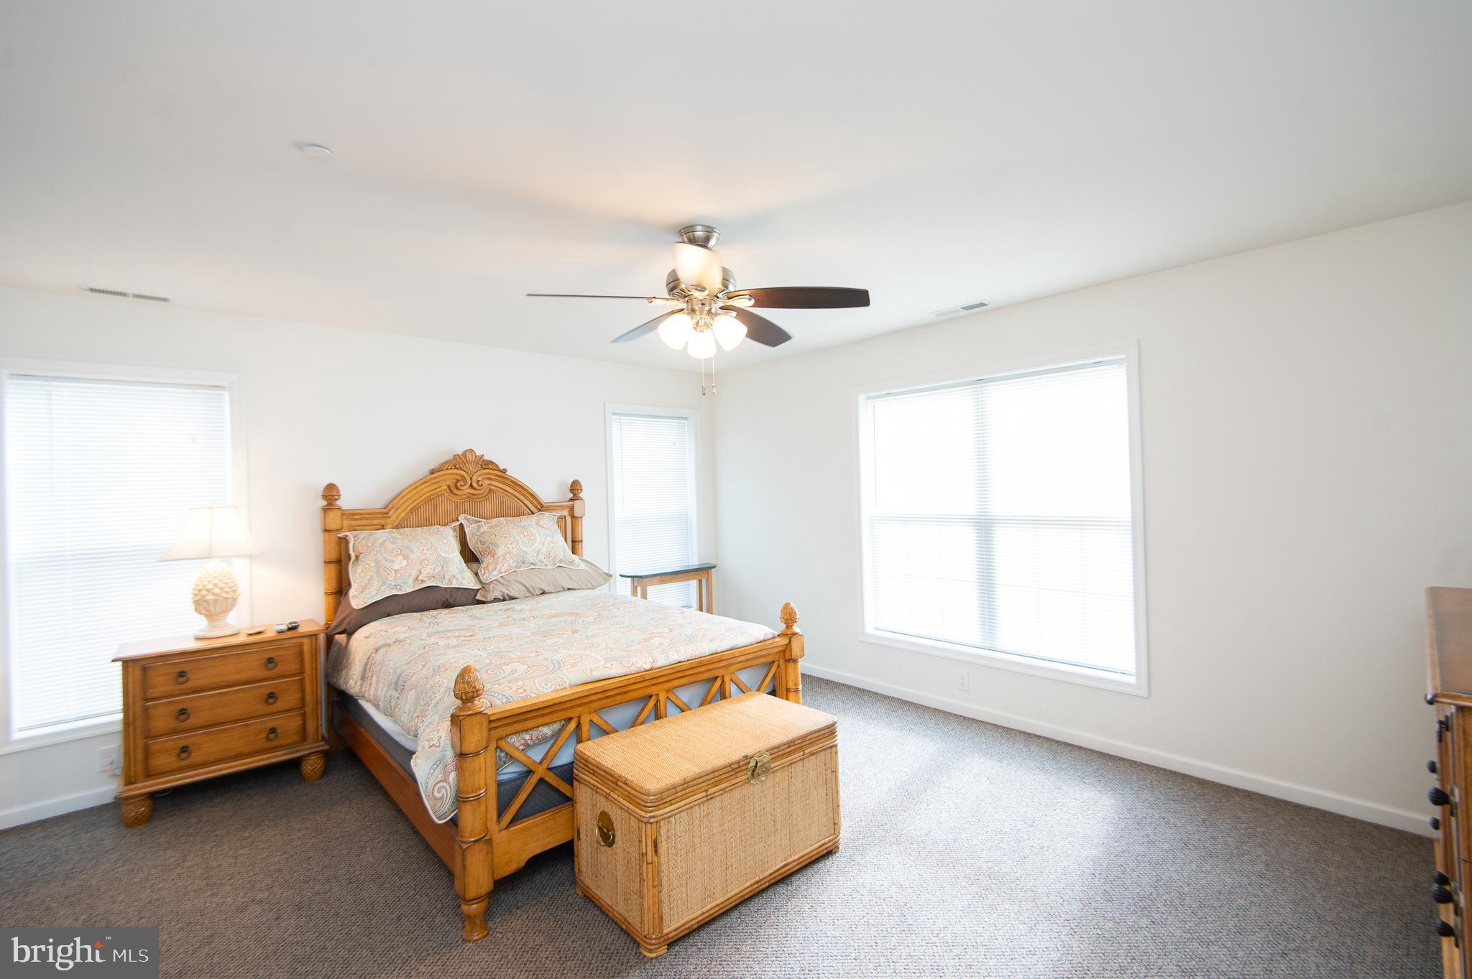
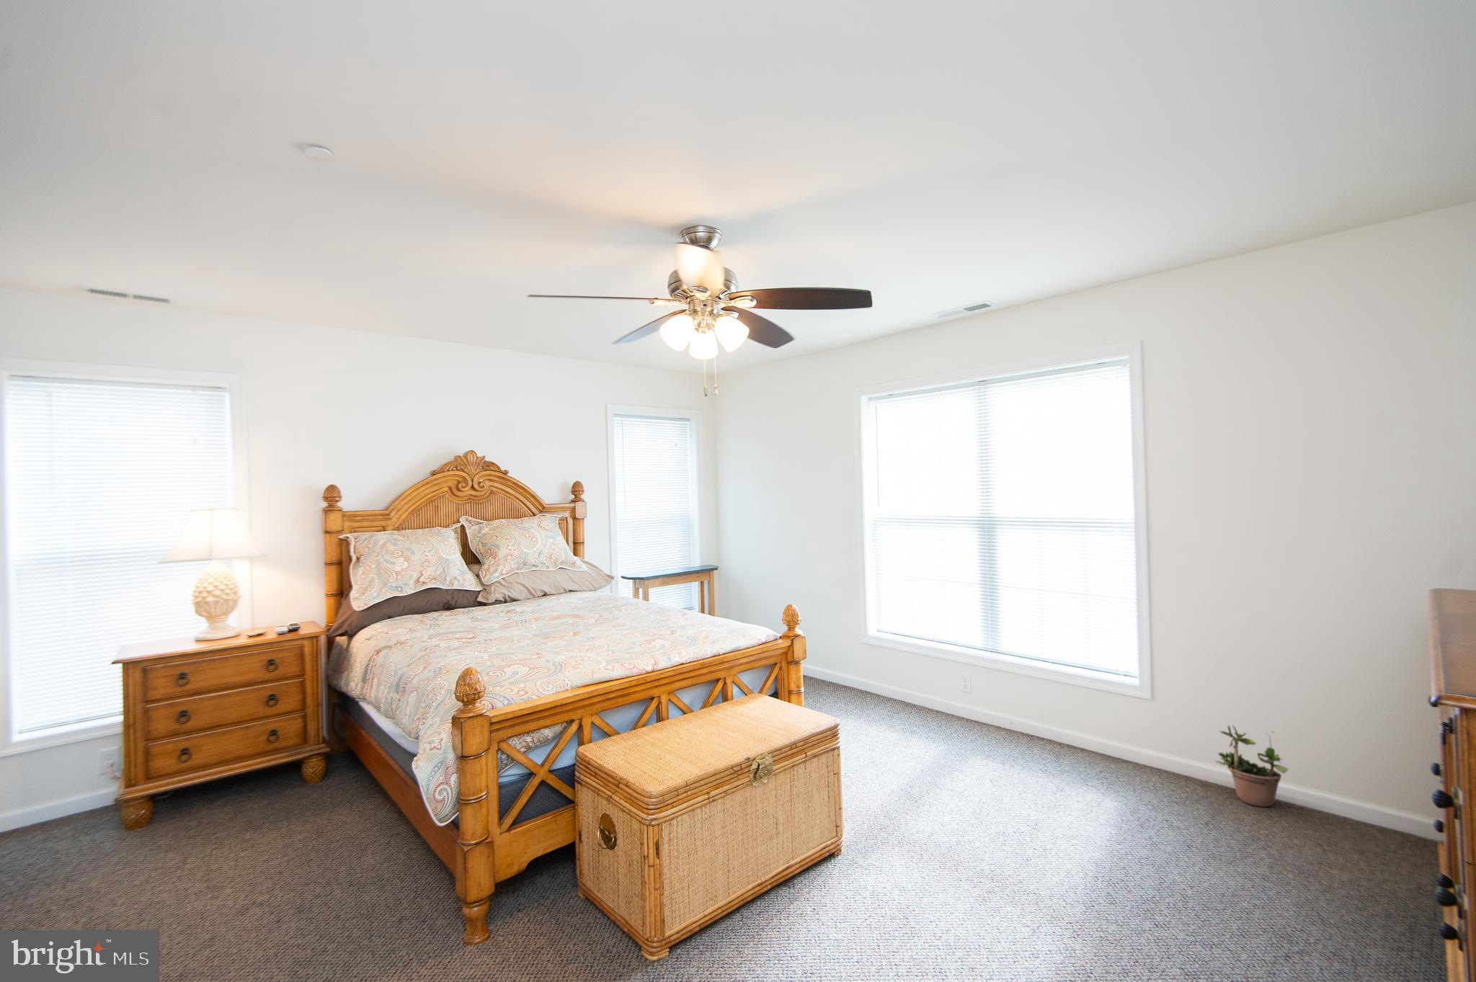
+ potted plant [1214,718,1289,808]
